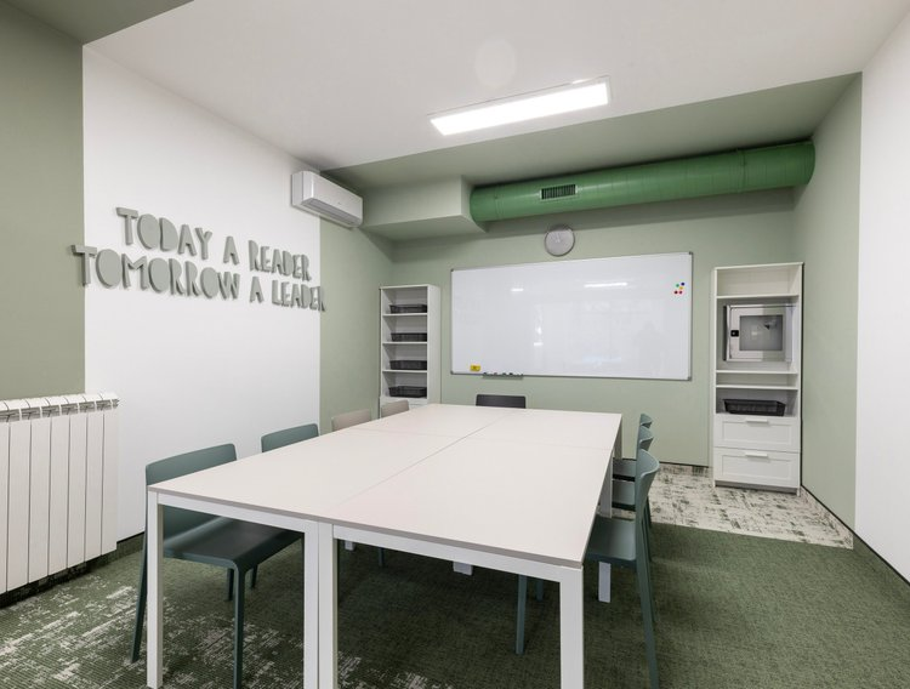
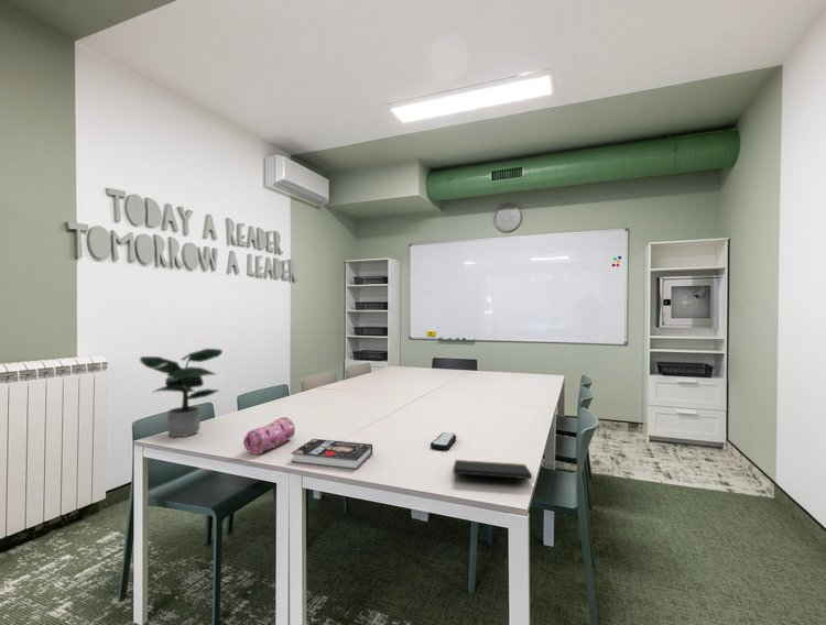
+ book [290,438,373,471]
+ remote control [430,431,457,451]
+ notepad [452,459,535,491]
+ potted plant [139,348,224,438]
+ pencil case [242,416,296,456]
